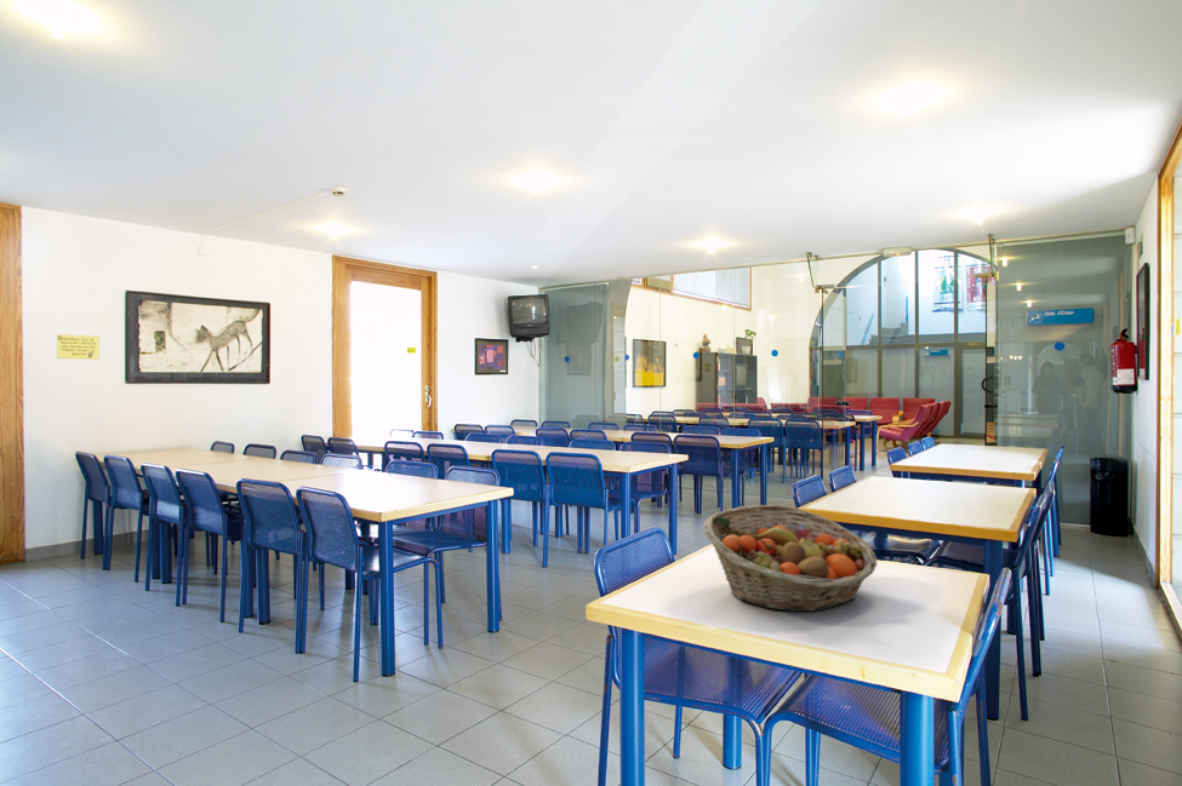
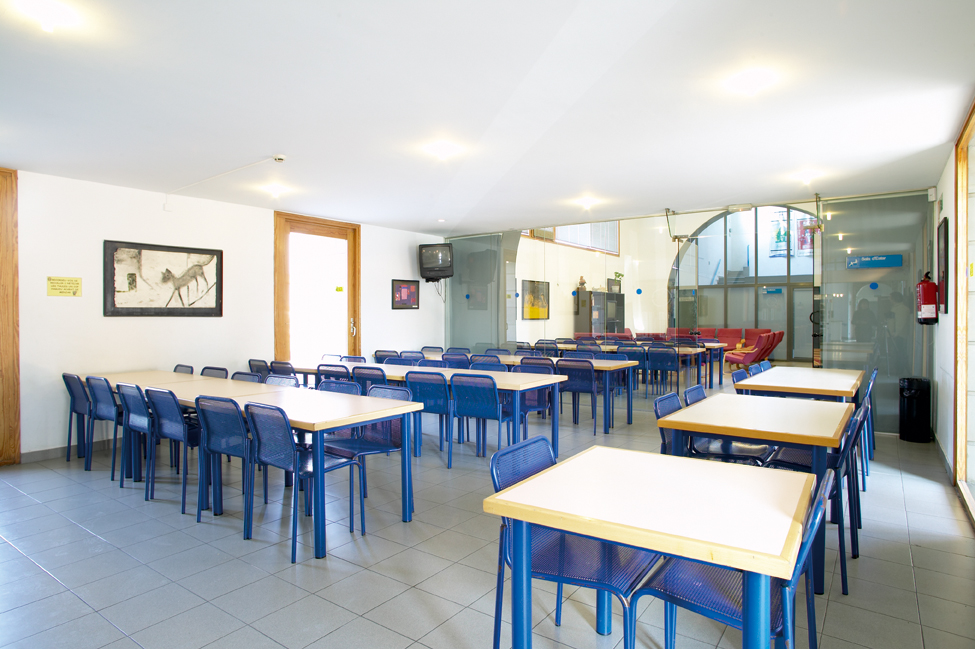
- fruit basket [702,504,878,613]
